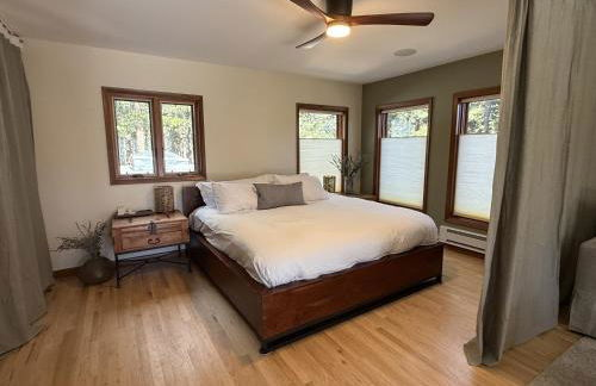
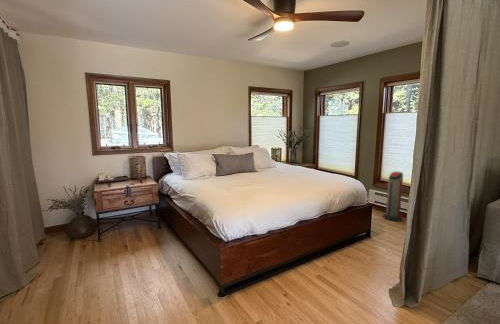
+ air purifier [382,170,404,222]
